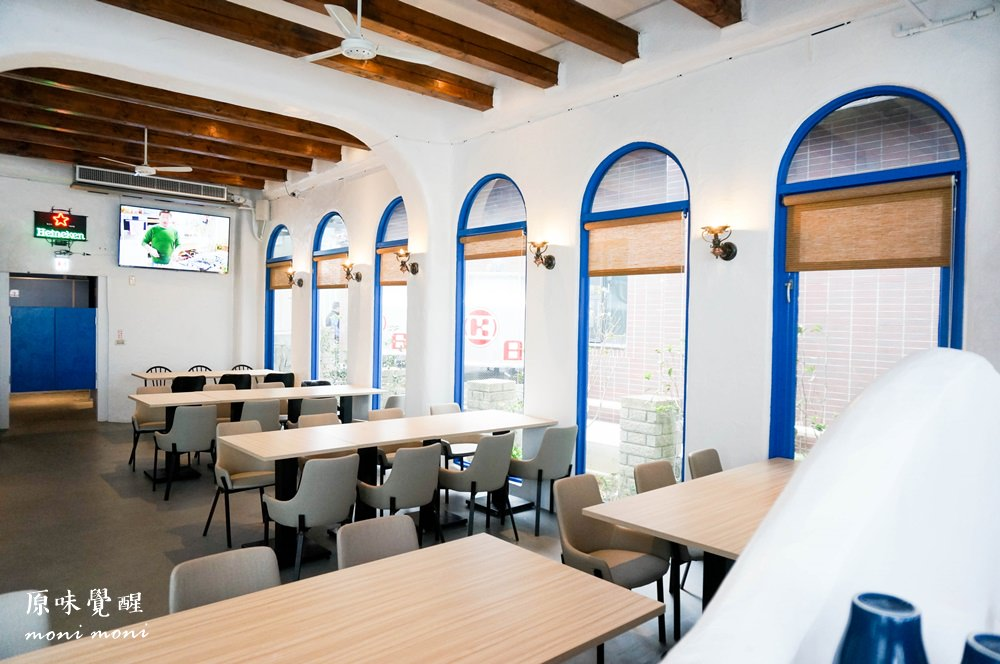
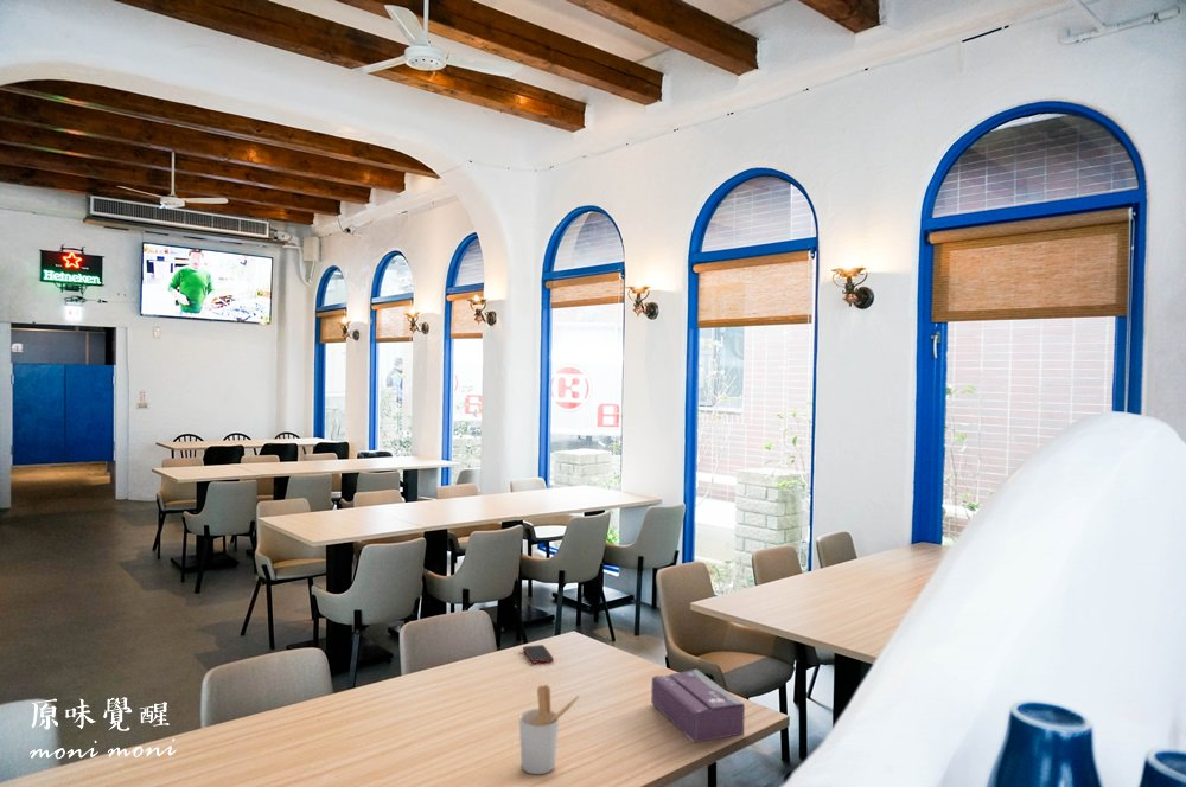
+ tissue box [650,668,746,743]
+ cell phone [522,644,555,665]
+ utensil holder [518,684,581,775]
